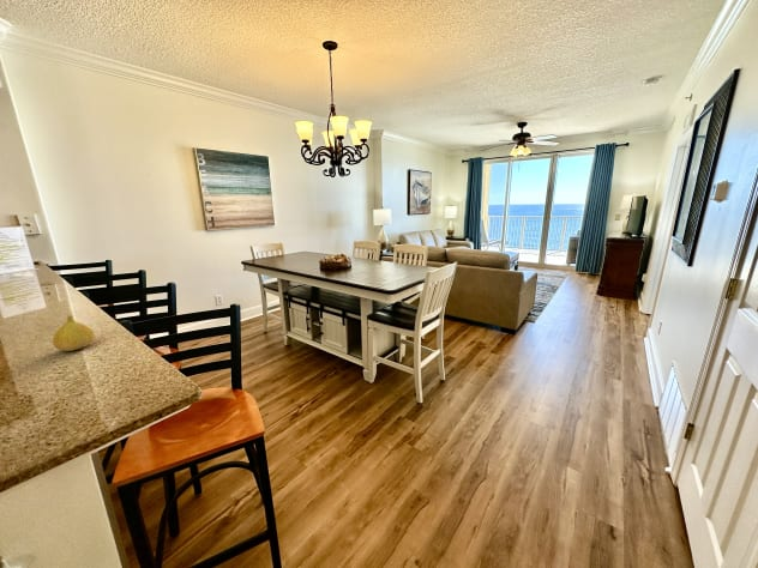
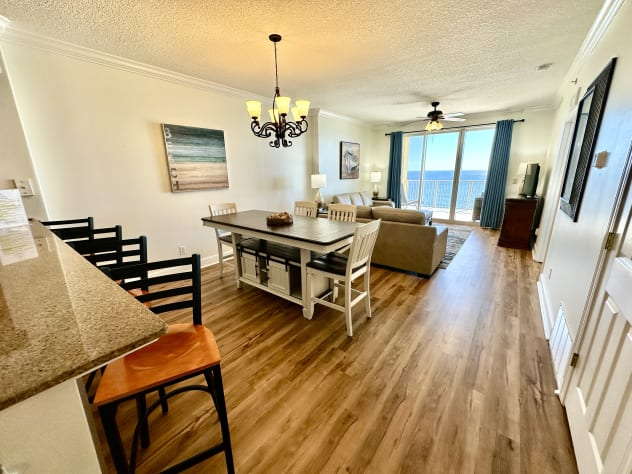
- fruit [52,314,96,352]
